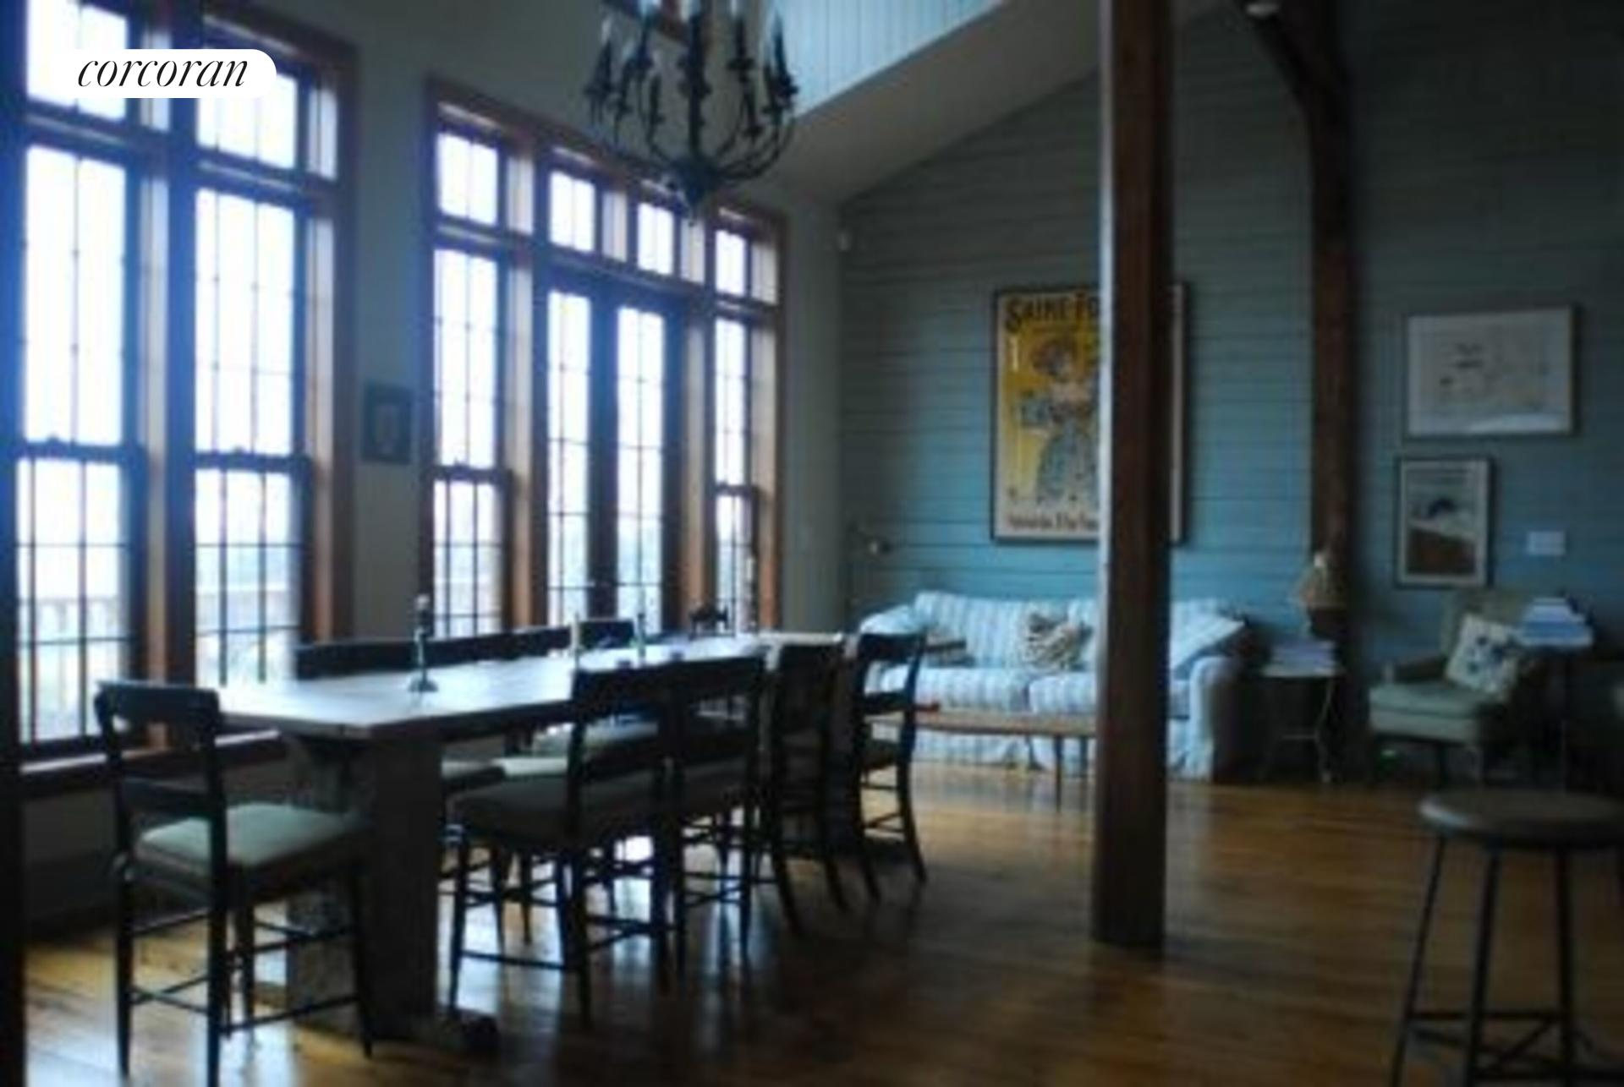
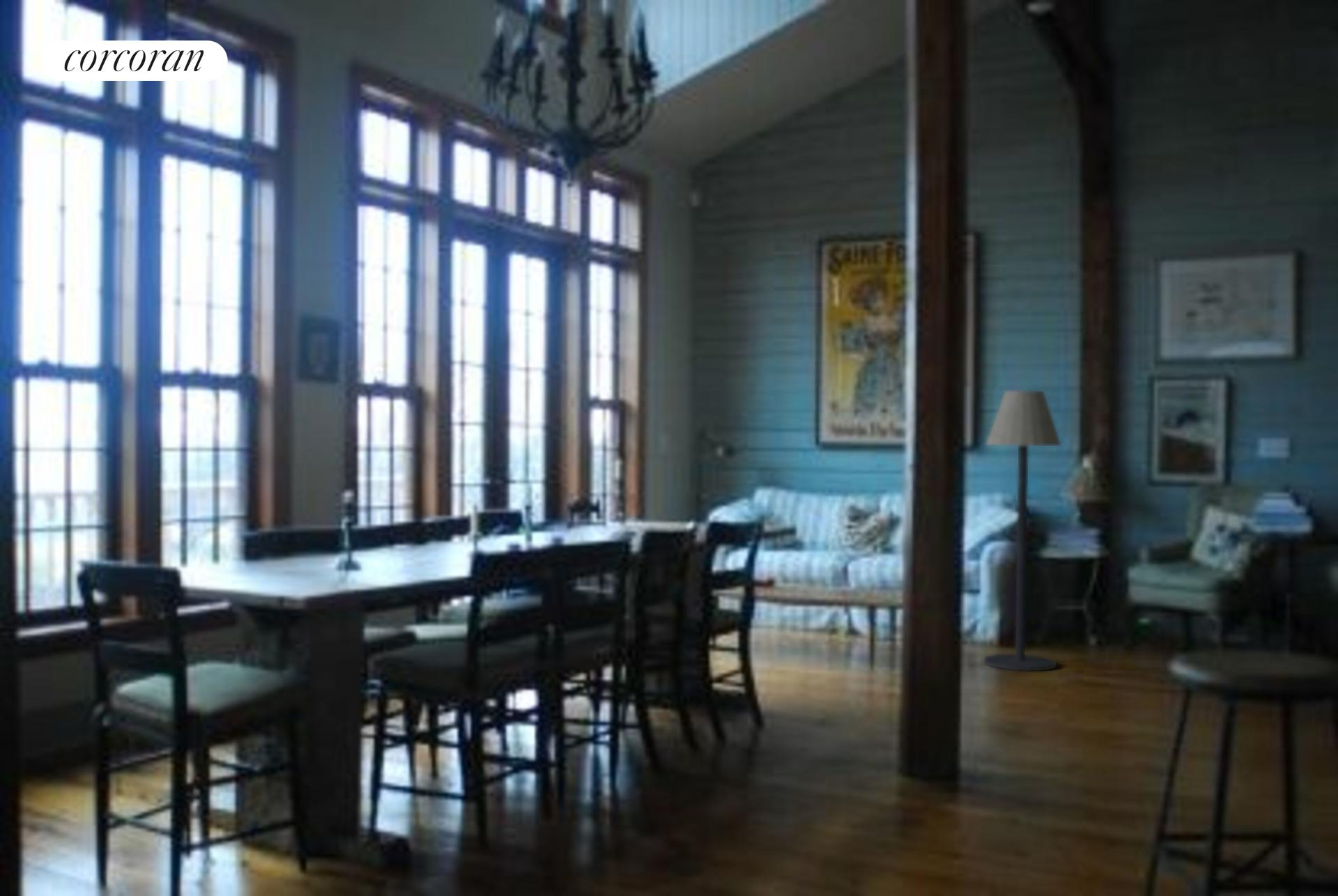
+ floor lamp [983,389,1062,672]
